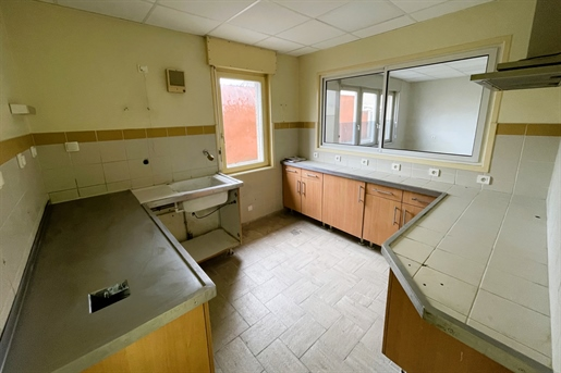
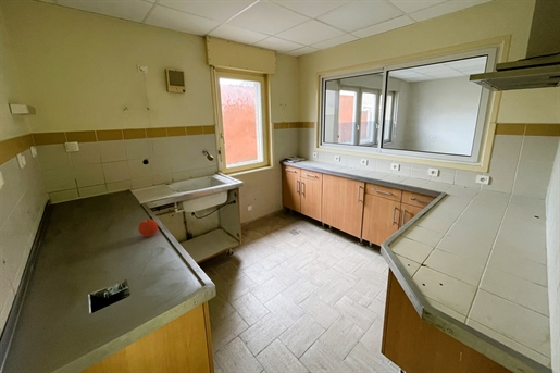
+ fruit [137,219,159,238]
